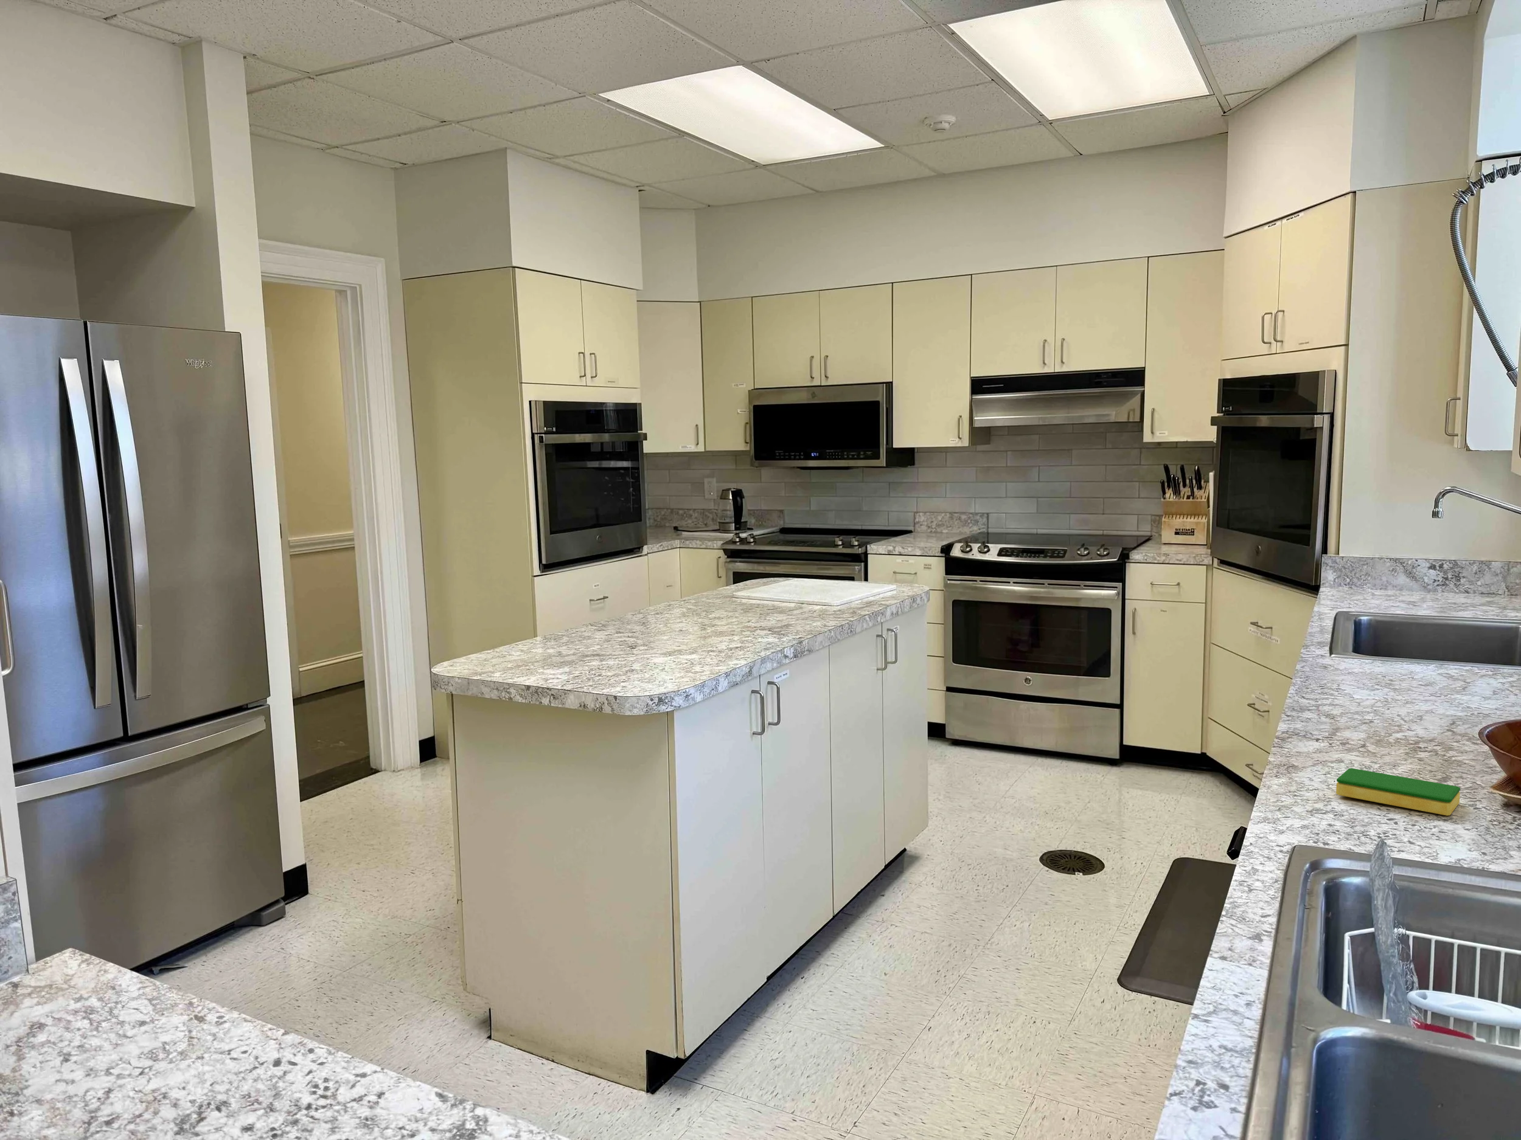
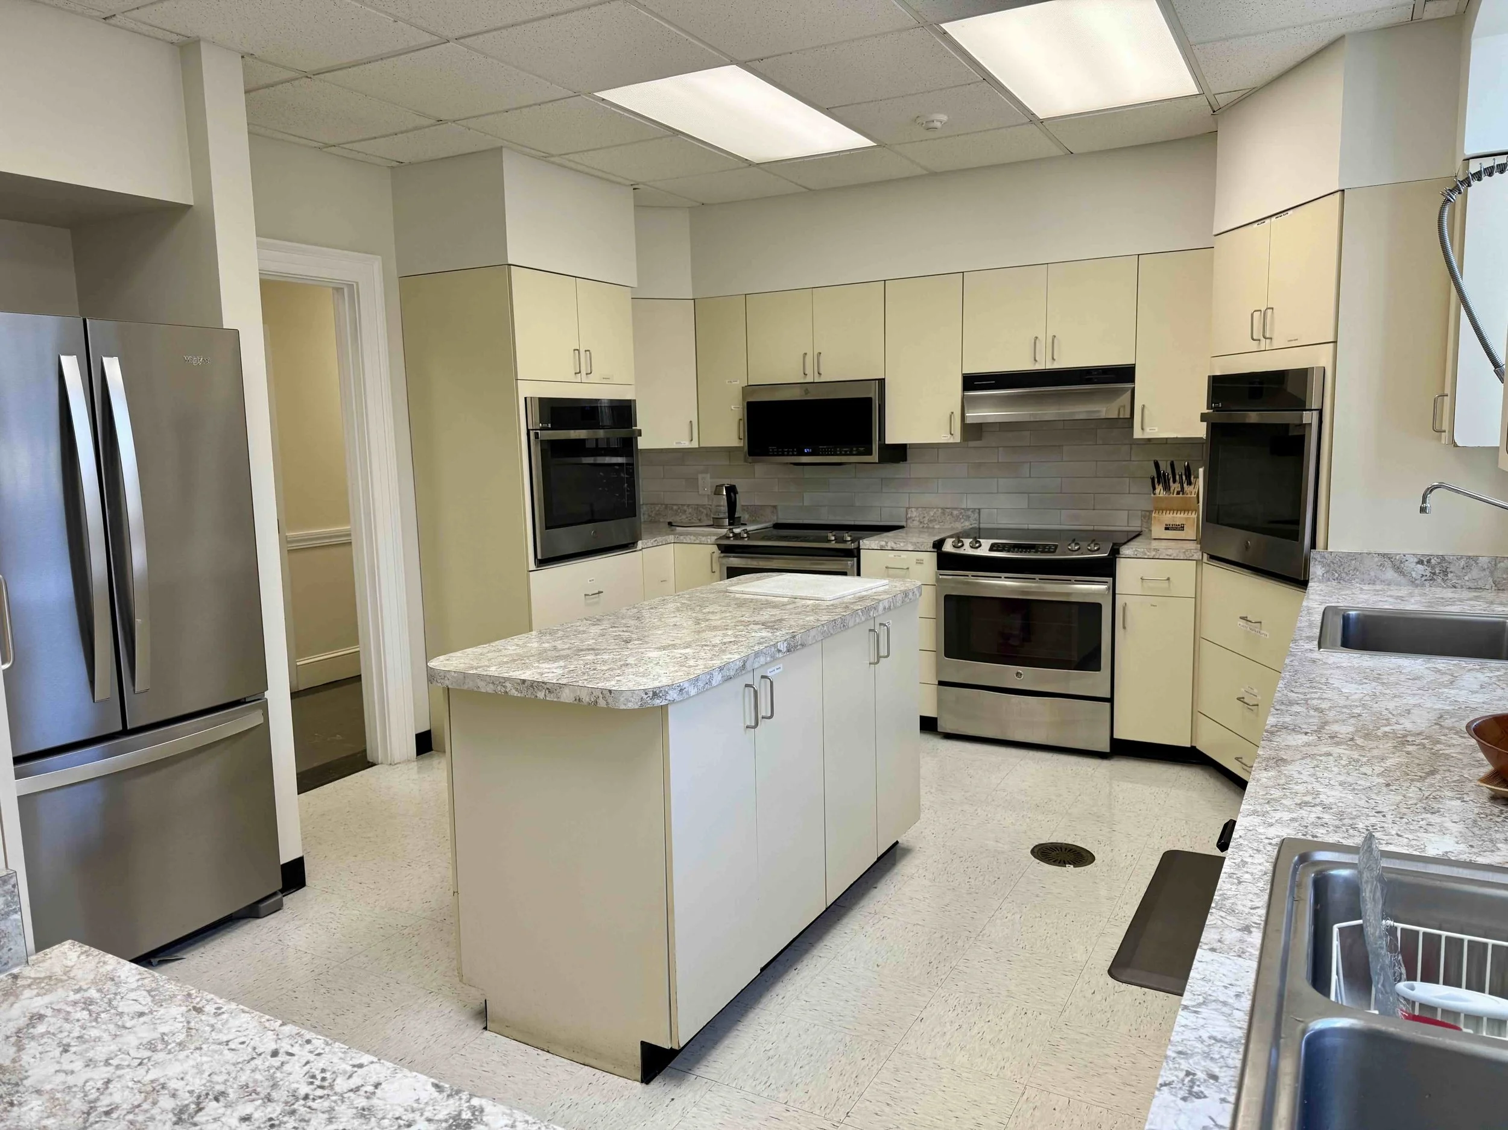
- dish sponge [1335,768,1461,817]
